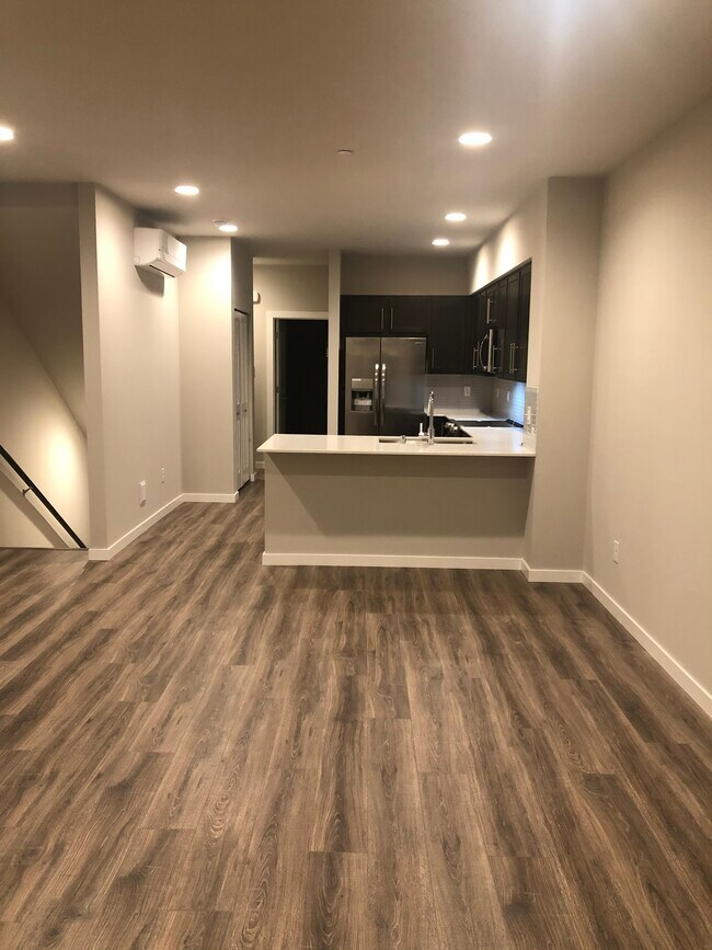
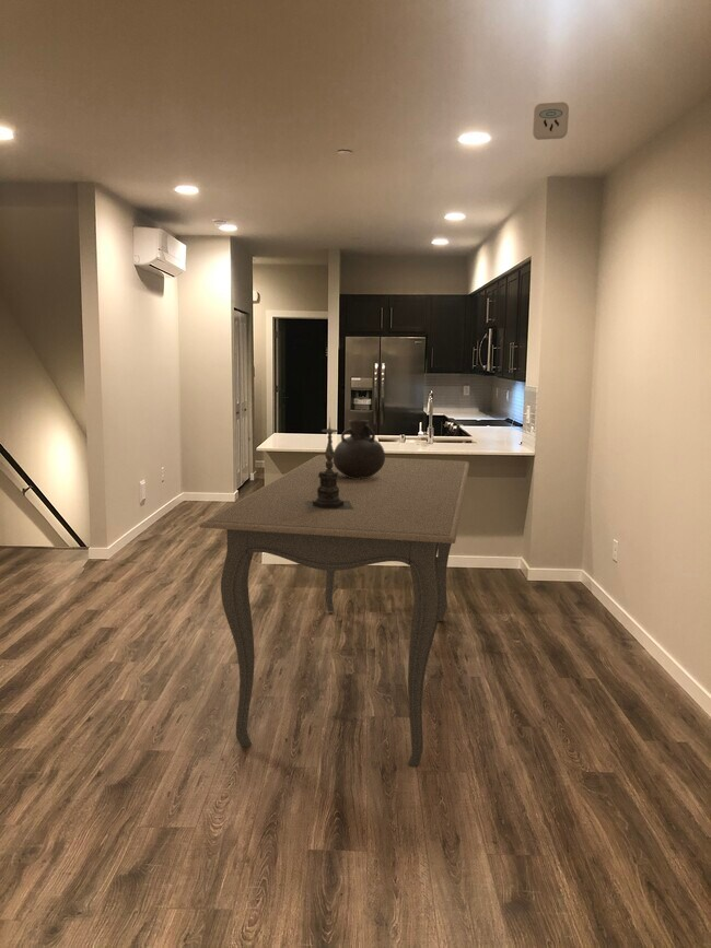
+ smoke detector [532,101,570,141]
+ vase [334,419,386,479]
+ dining table [198,454,470,768]
+ candle holder [305,416,353,510]
